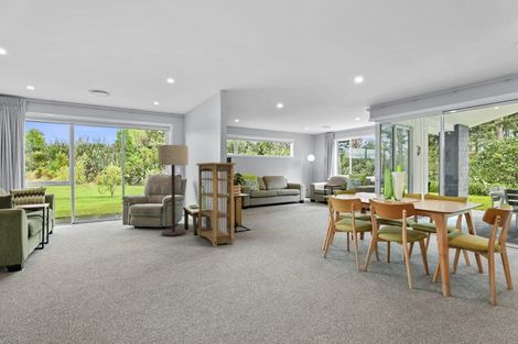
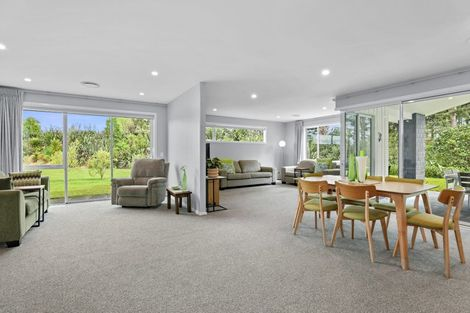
- floor lamp [157,144,190,237]
- bookshelf [195,162,237,248]
